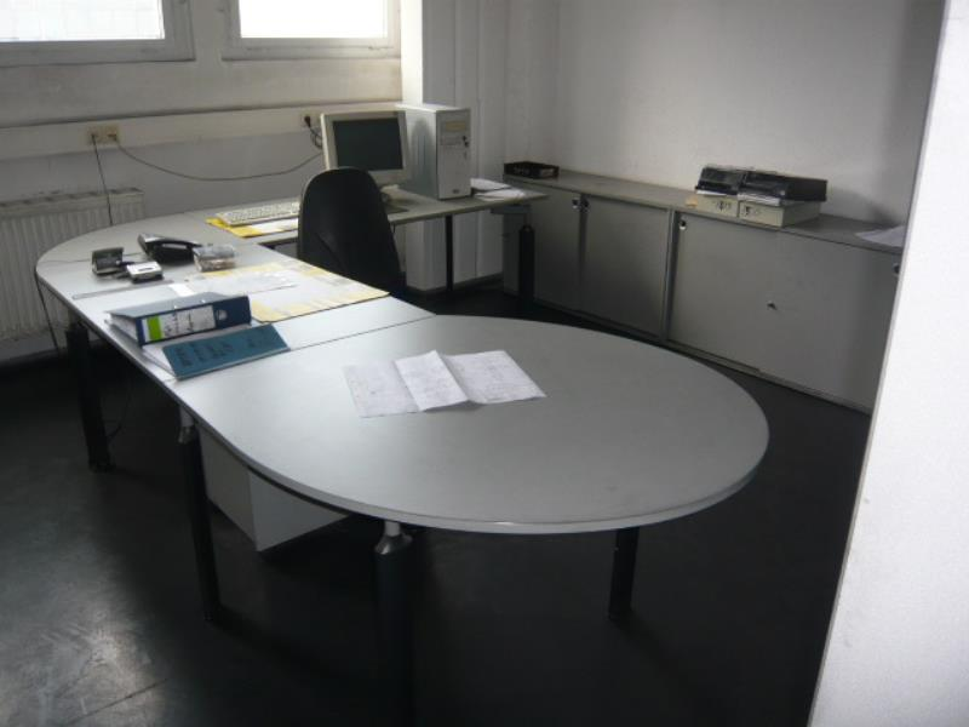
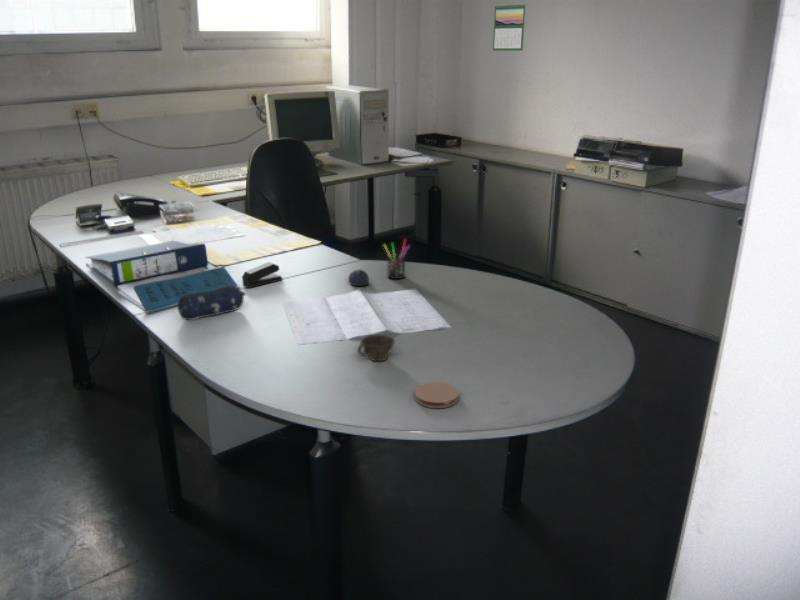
+ calendar [492,2,527,52]
+ pencil case [177,285,246,321]
+ cup [357,333,396,362]
+ coaster [413,381,460,409]
+ pen holder [382,238,411,280]
+ computer mouse [347,269,370,287]
+ stapler [241,261,283,289]
